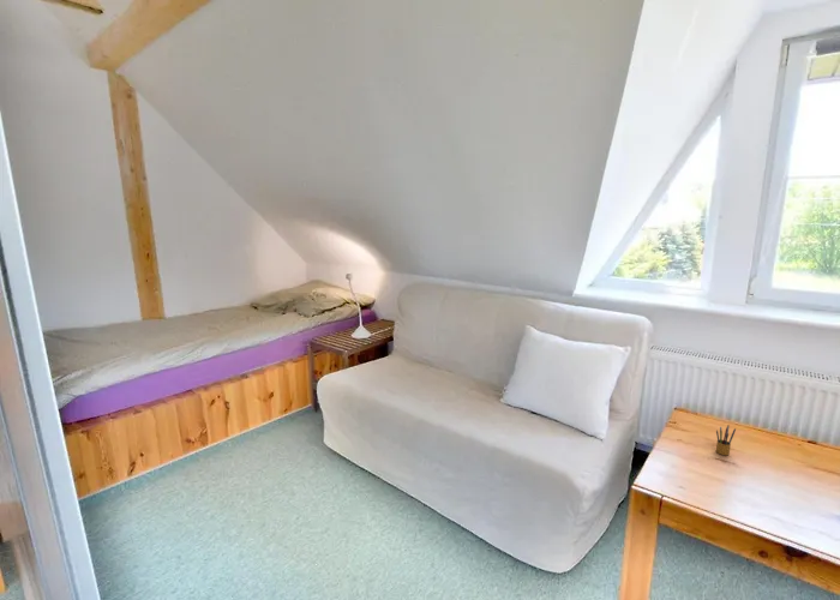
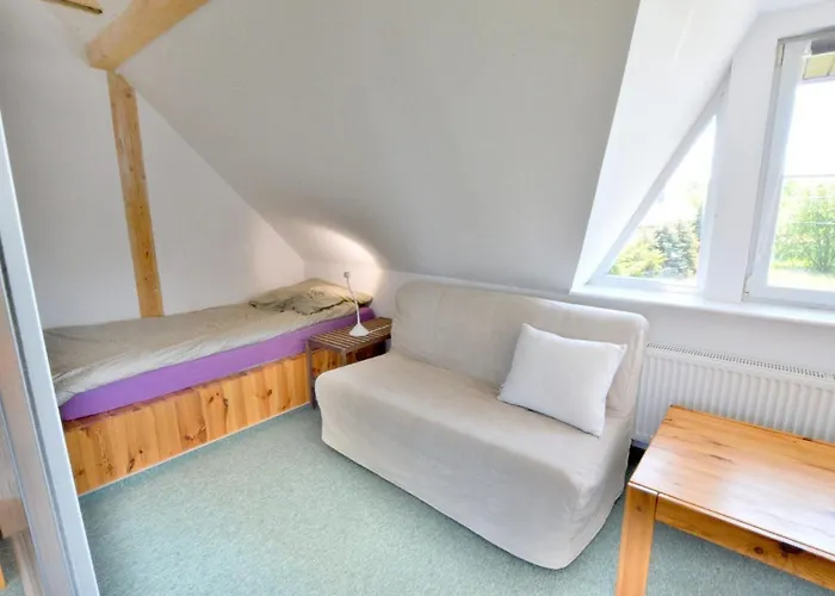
- pencil box [715,425,737,456]
